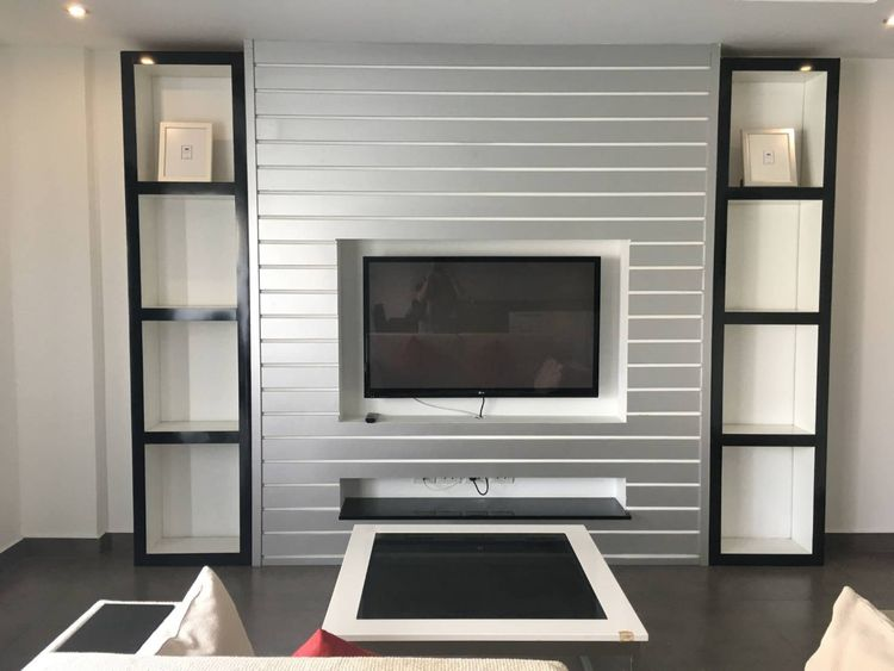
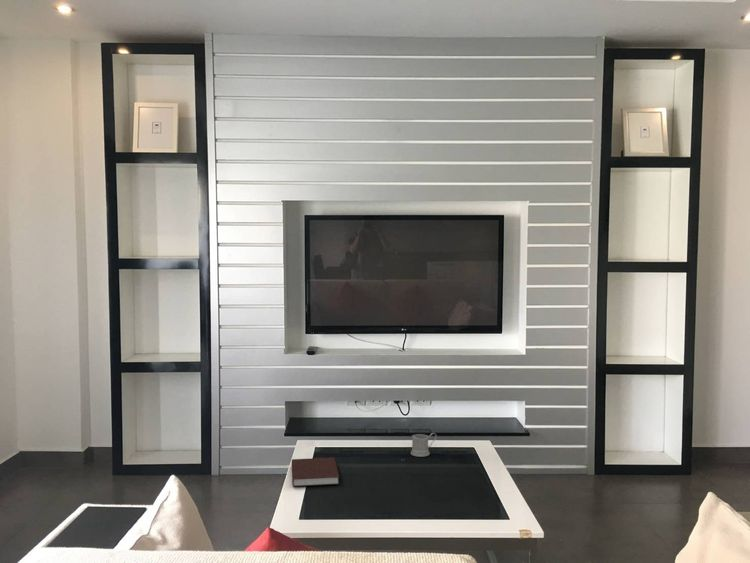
+ notebook [291,457,340,488]
+ mug [410,432,437,458]
